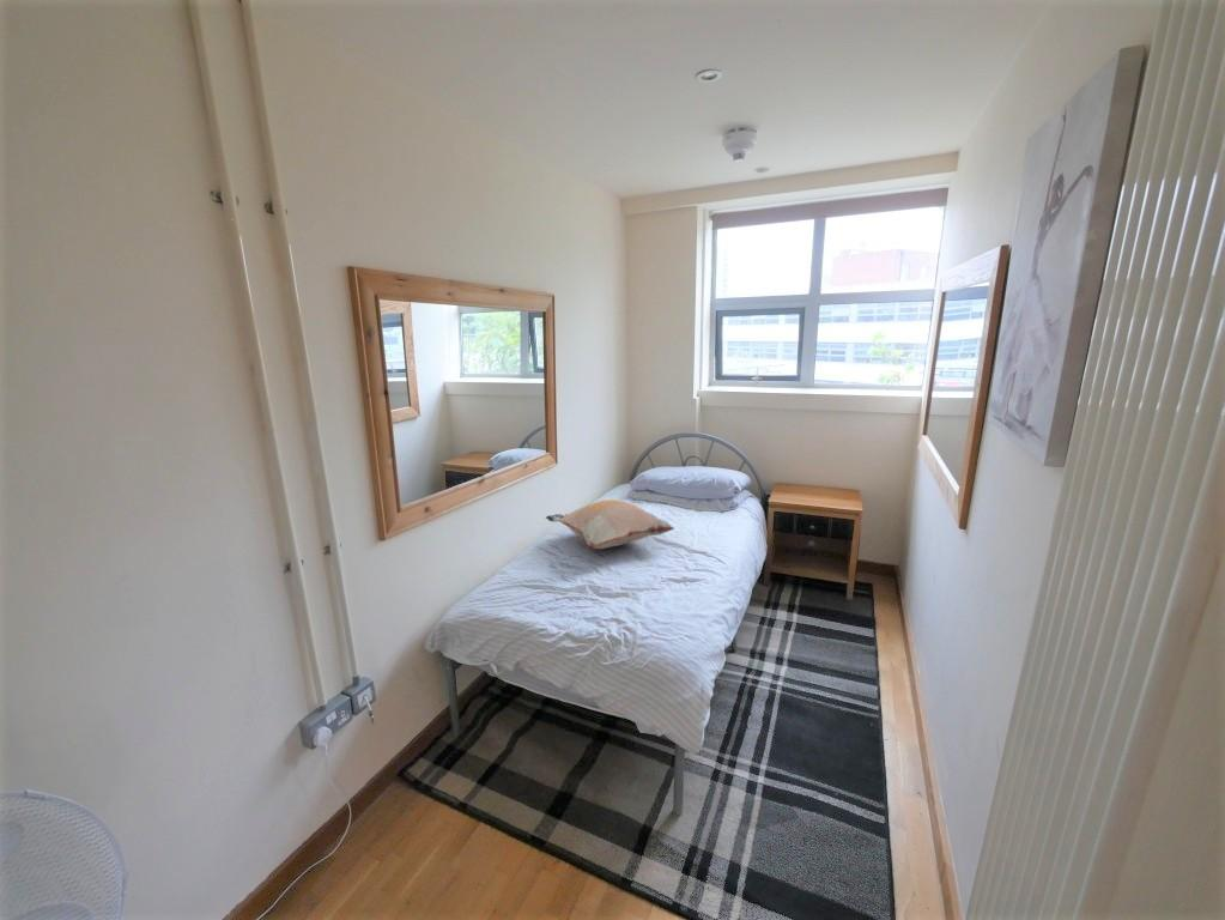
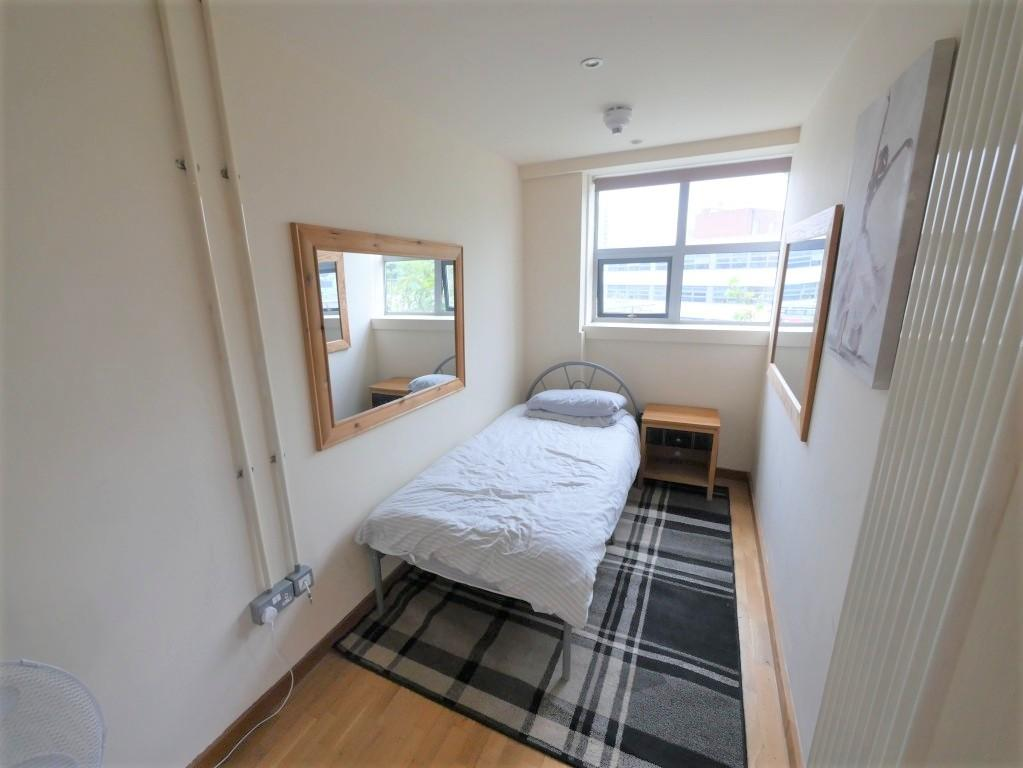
- decorative pillow [545,498,675,550]
